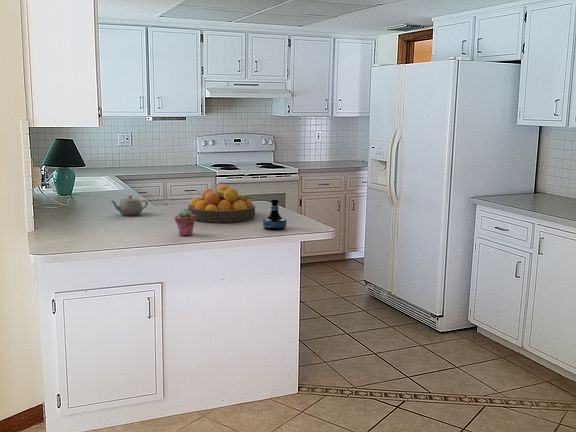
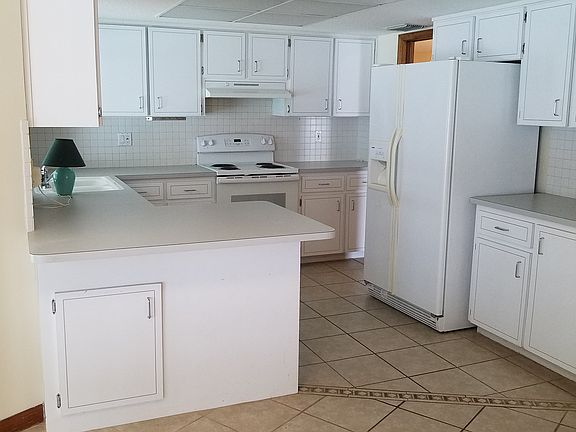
- fruit bowl [187,184,256,223]
- potted succulent [174,207,196,237]
- tequila bottle [262,198,287,231]
- teapot [110,195,149,216]
